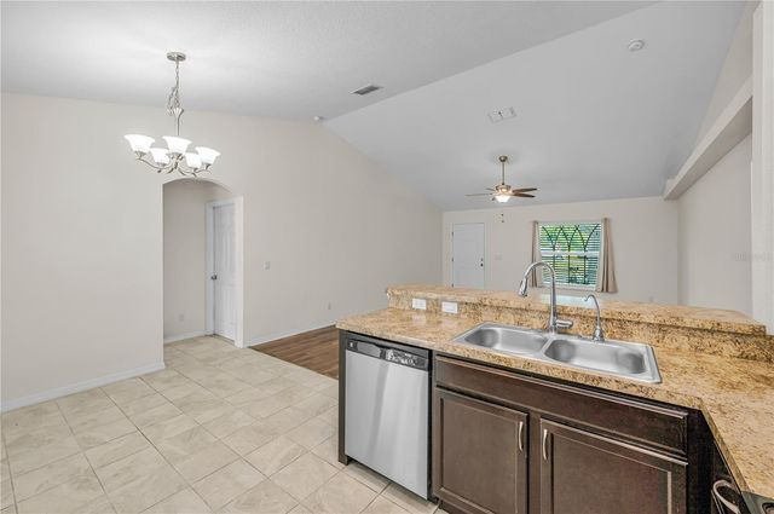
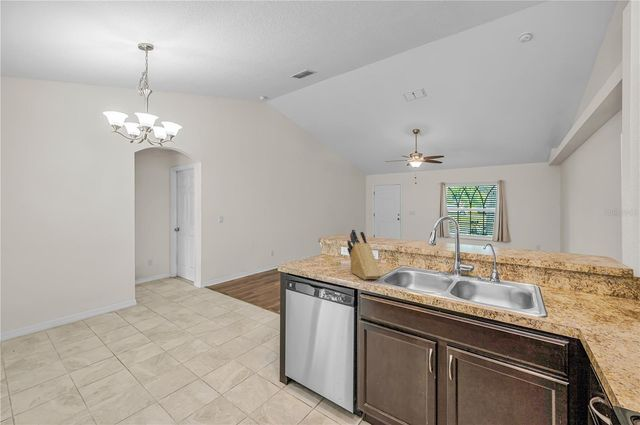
+ knife block [346,229,382,281]
